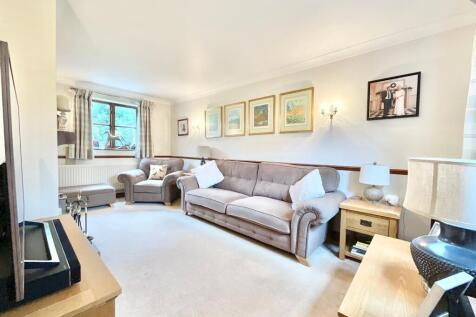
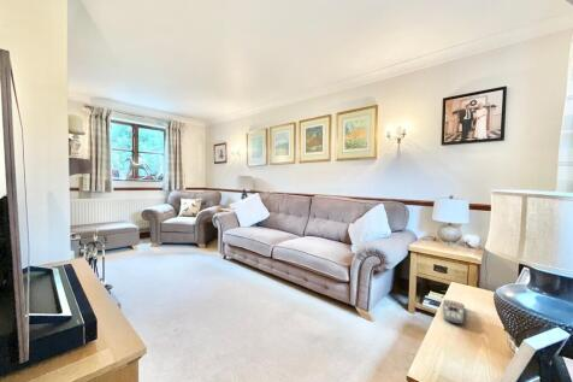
+ remote control [442,299,466,325]
